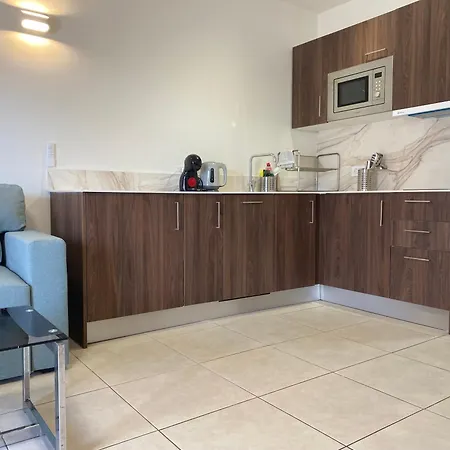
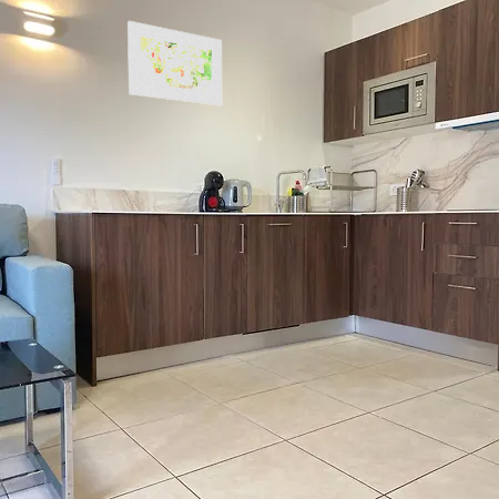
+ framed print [126,20,223,106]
